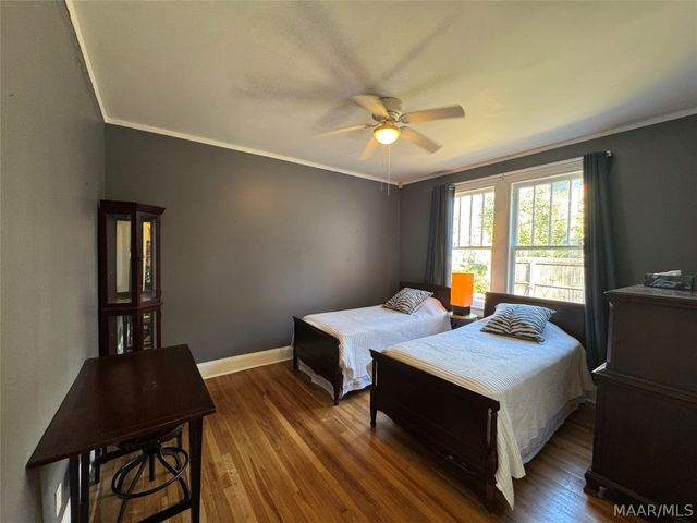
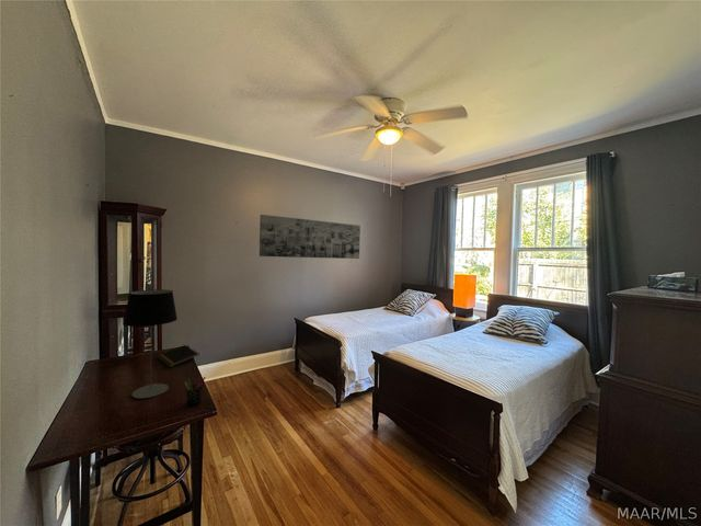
+ table lamp [123,288,179,400]
+ wall art [258,214,361,260]
+ pen holder [183,373,207,408]
+ notepad [157,344,200,368]
